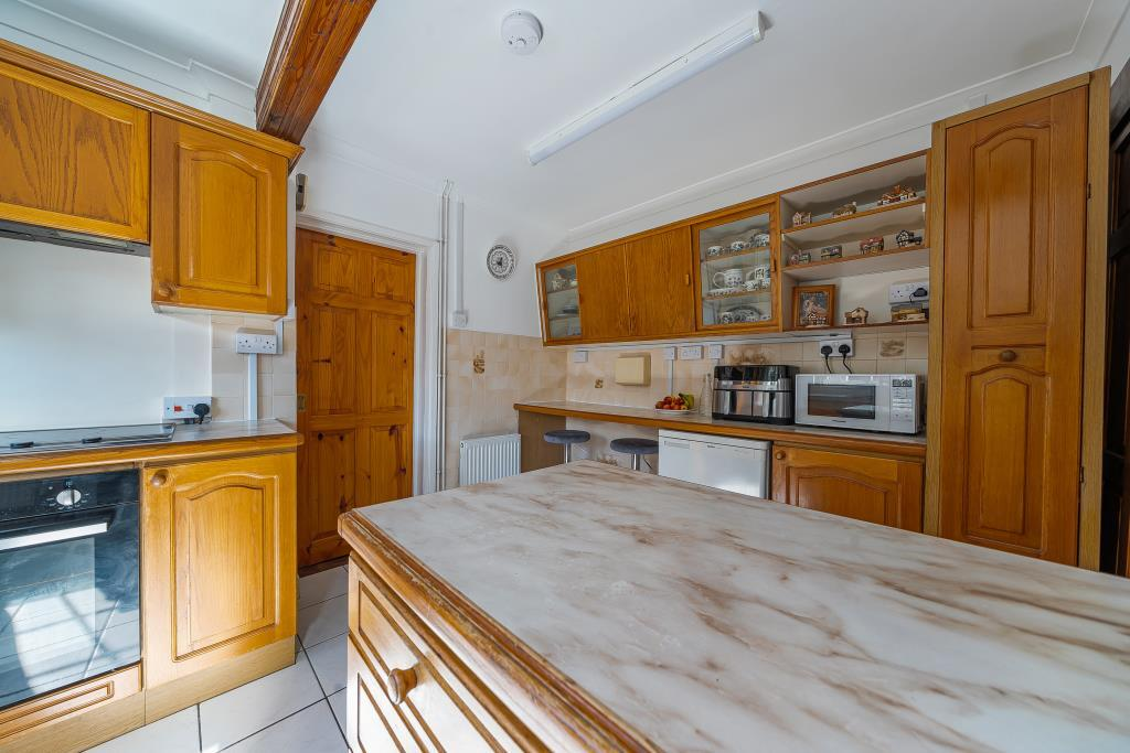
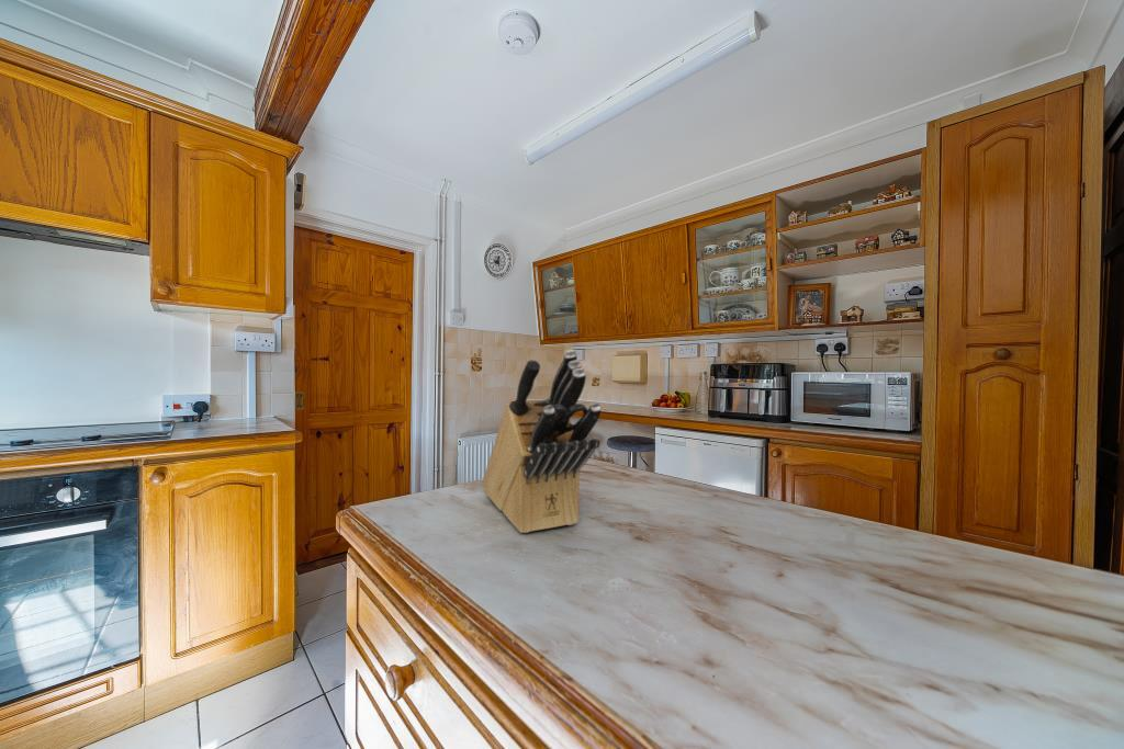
+ knife block [482,349,602,534]
